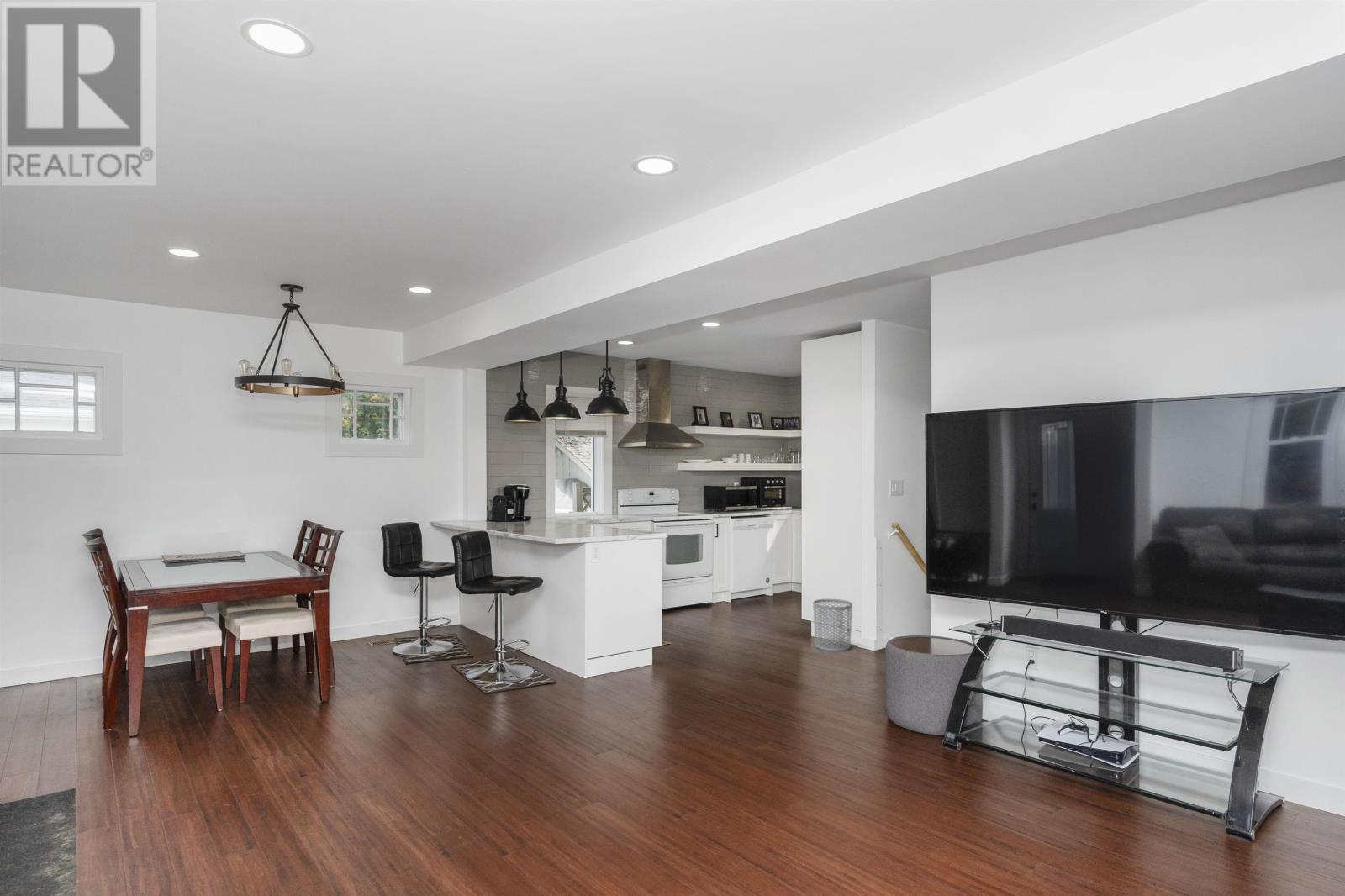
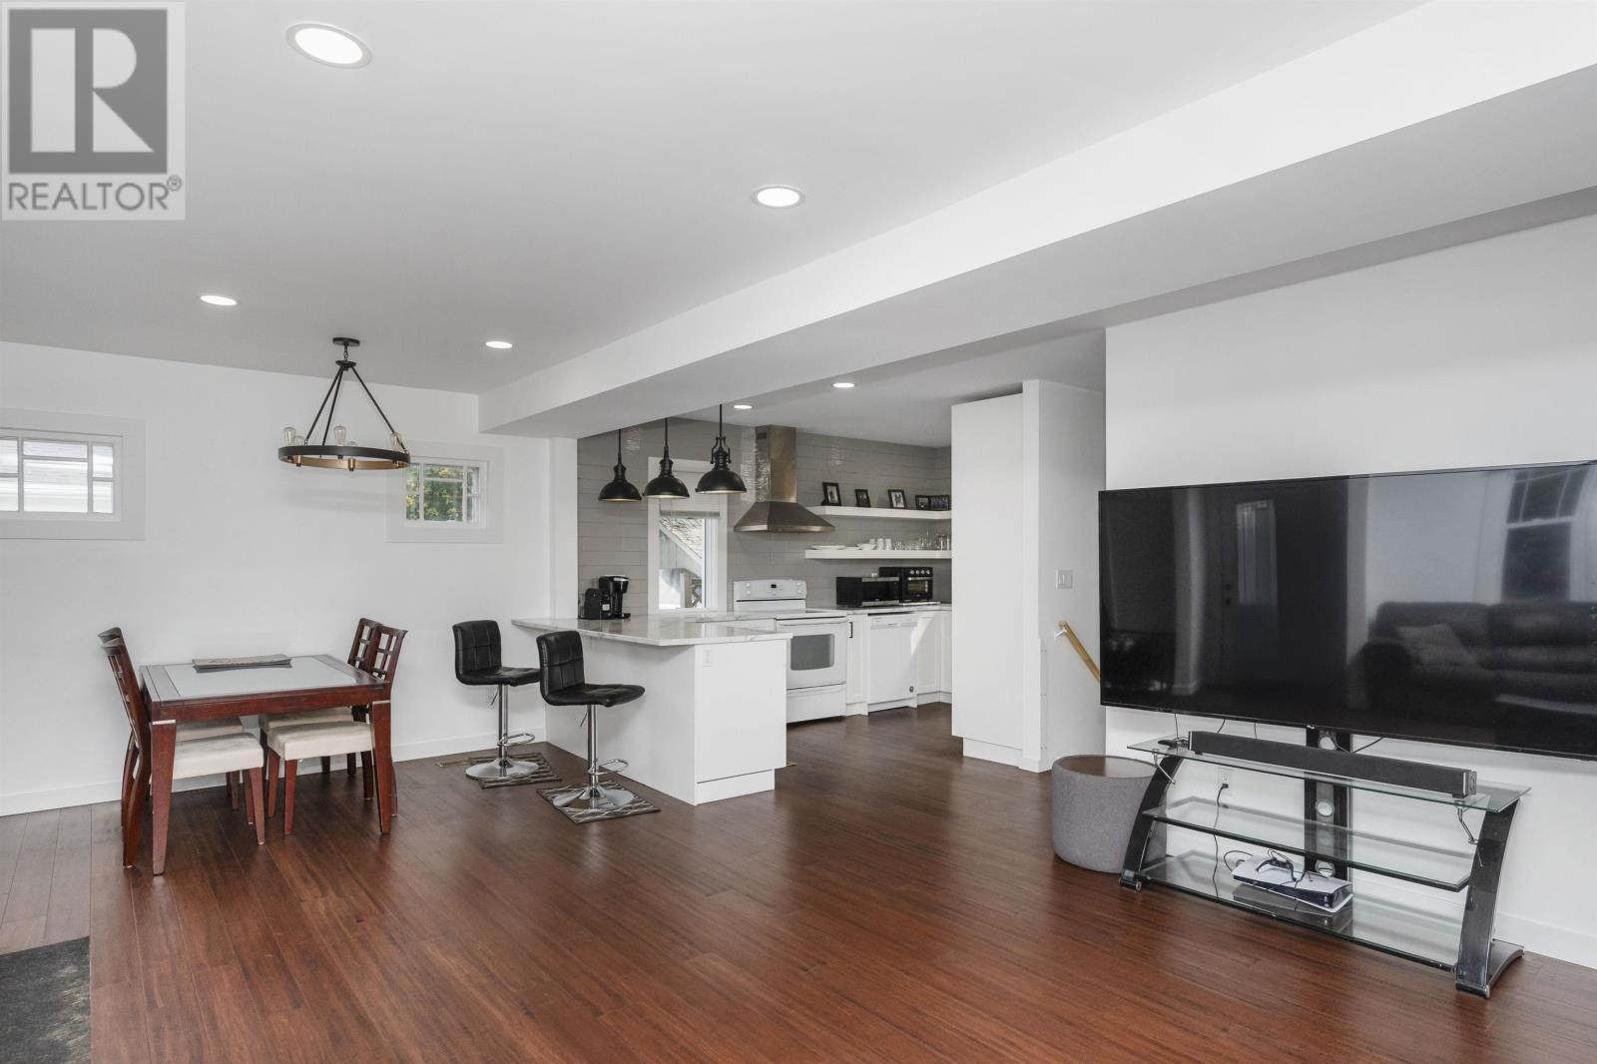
- waste bin [813,598,853,652]
